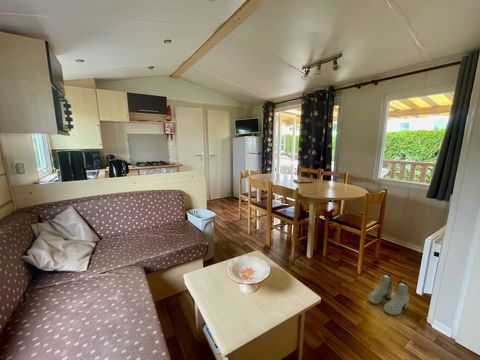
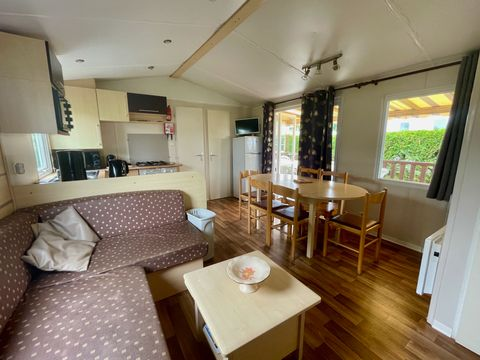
- boots [367,272,410,316]
